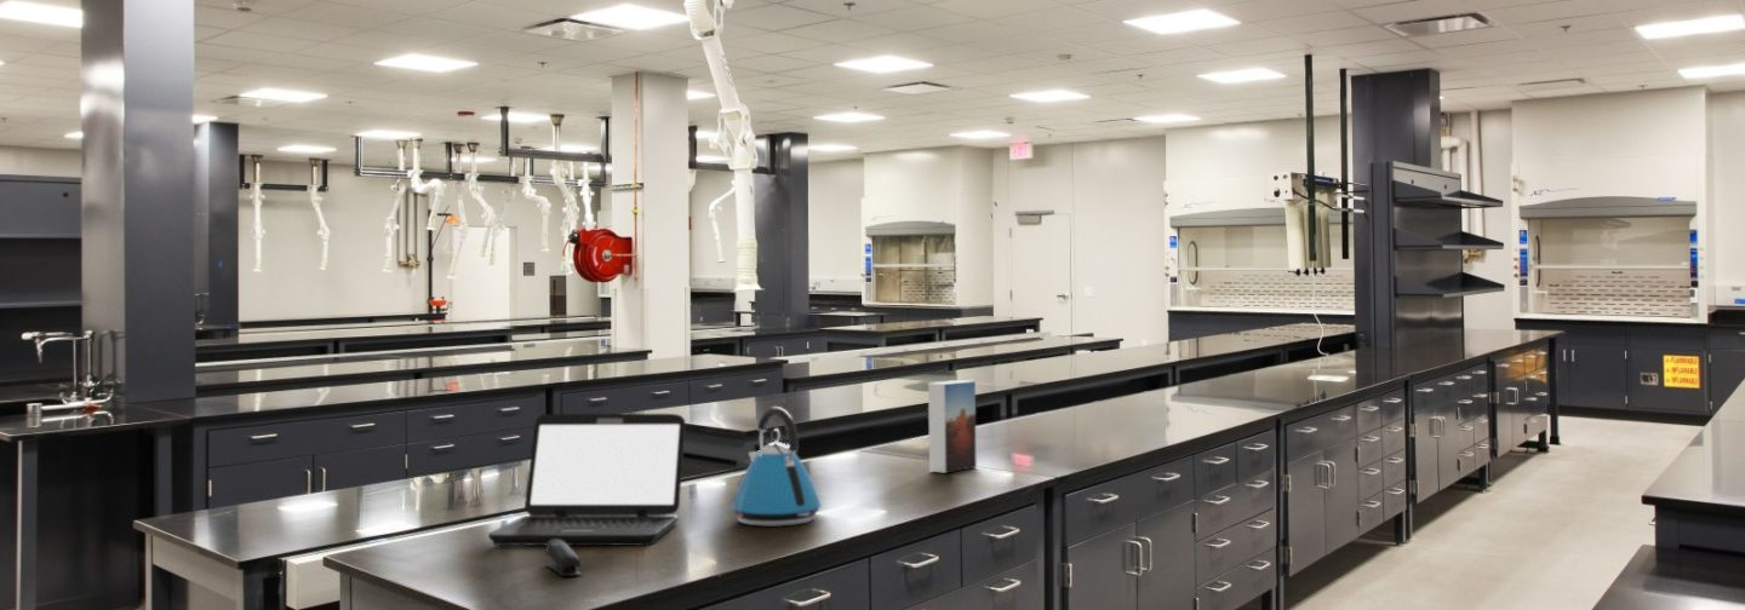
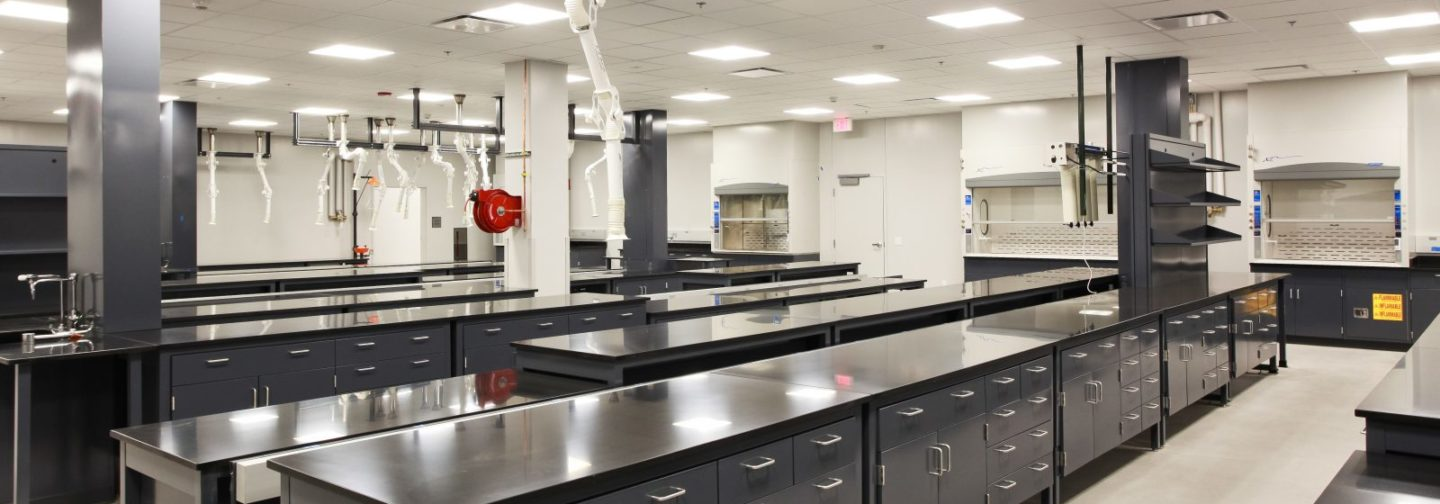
- book [927,379,978,474]
- stapler [544,540,582,577]
- kettle [731,405,823,528]
- laptop [487,413,687,547]
